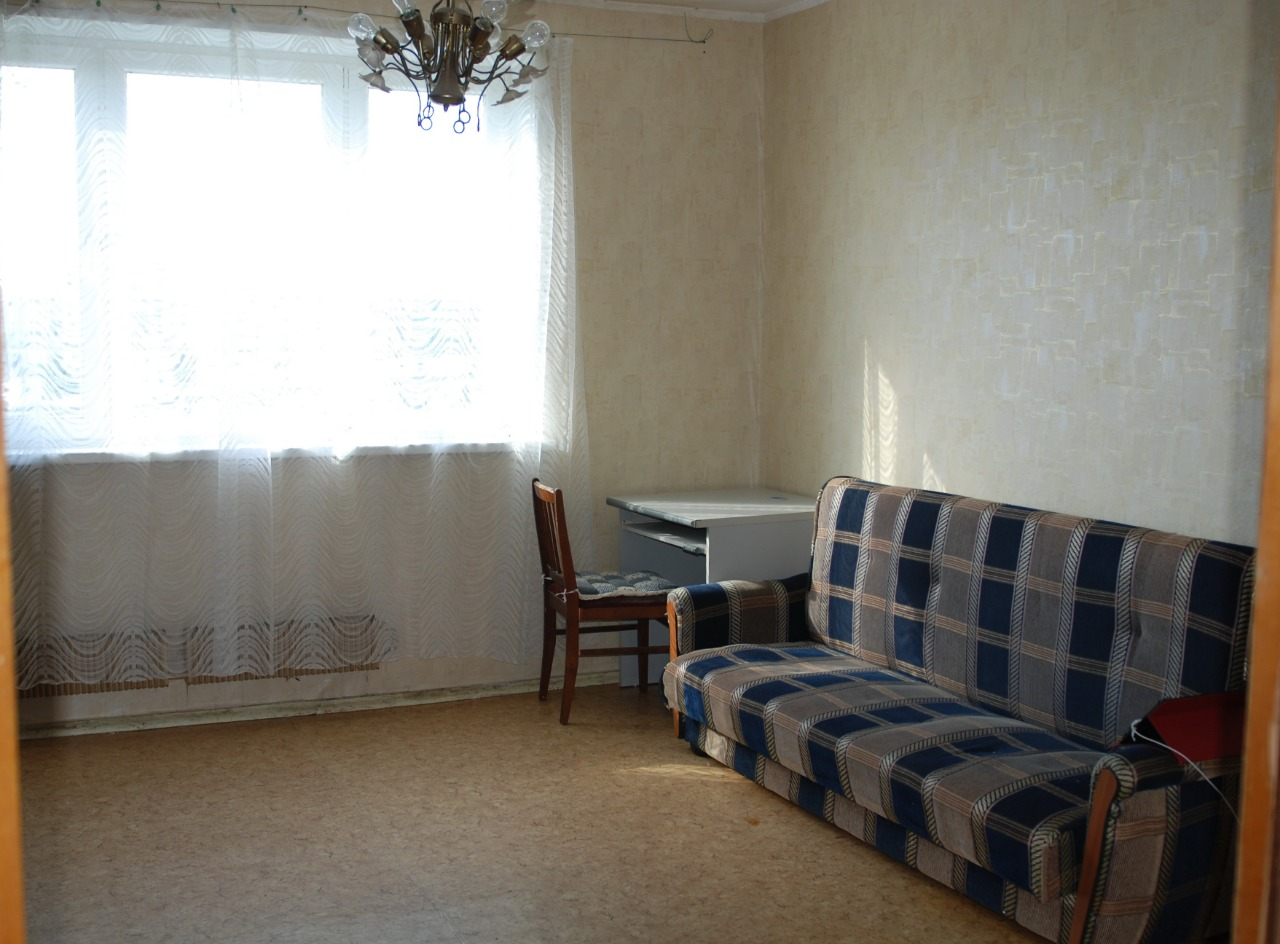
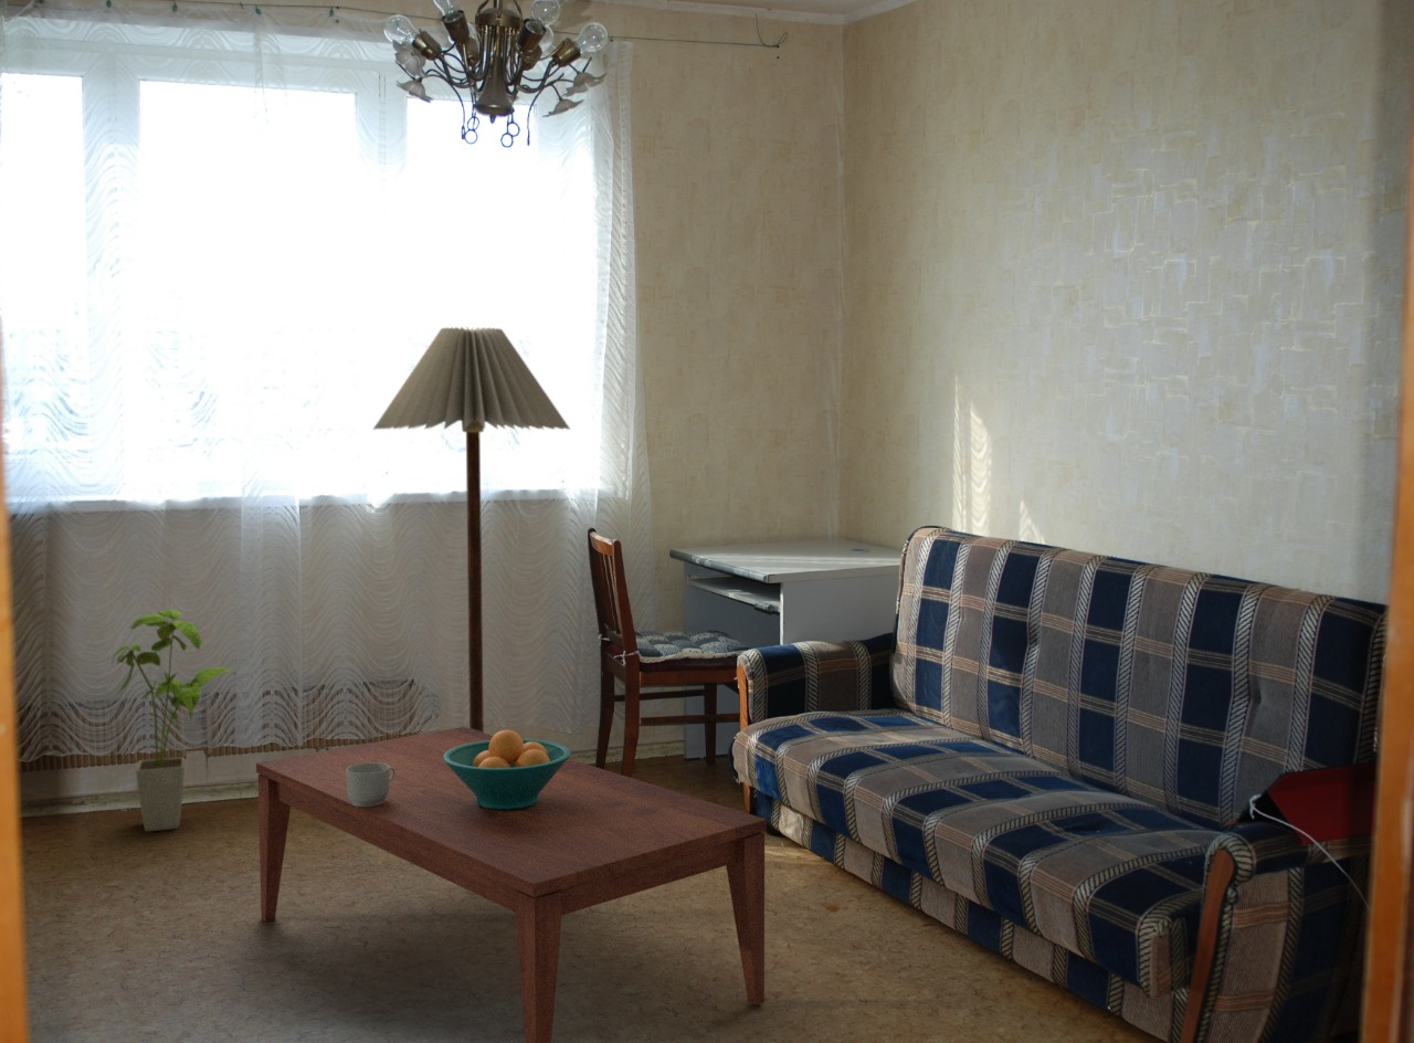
+ mug [346,762,395,807]
+ floor lamp [371,326,572,734]
+ house plant [110,608,240,833]
+ fruit bowl [443,729,572,810]
+ coffee table [255,726,768,1043]
